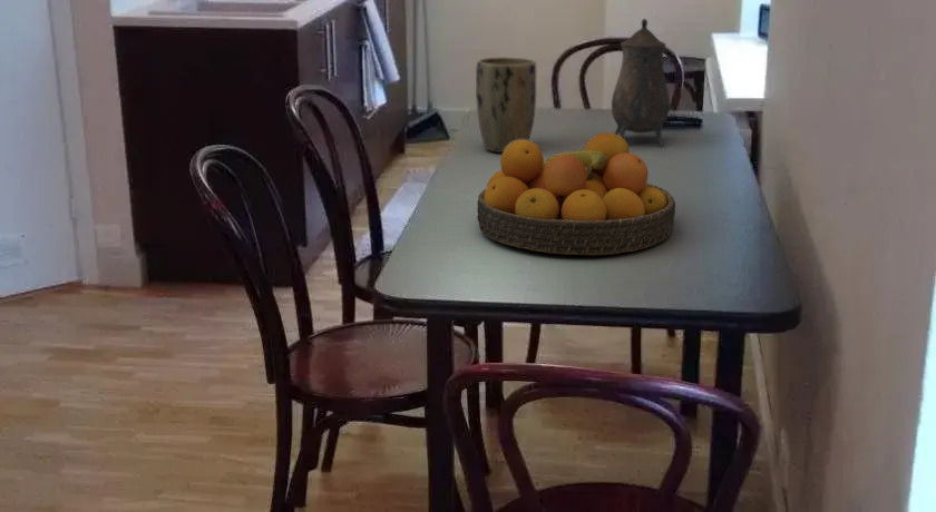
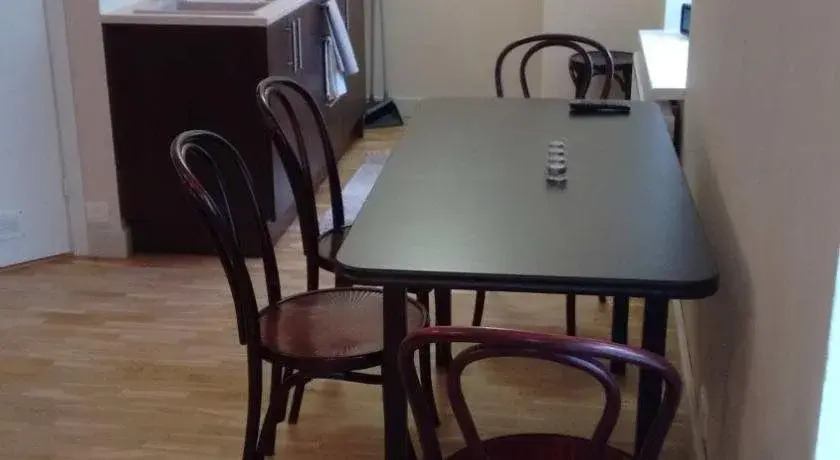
- fruit bowl [476,131,676,256]
- plant pot [475,56,537,154]
- teapot [611,18,671,147]
